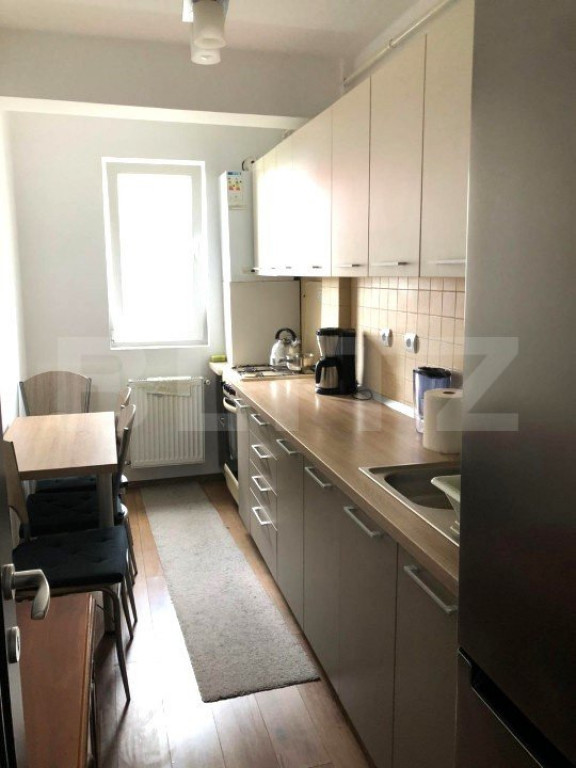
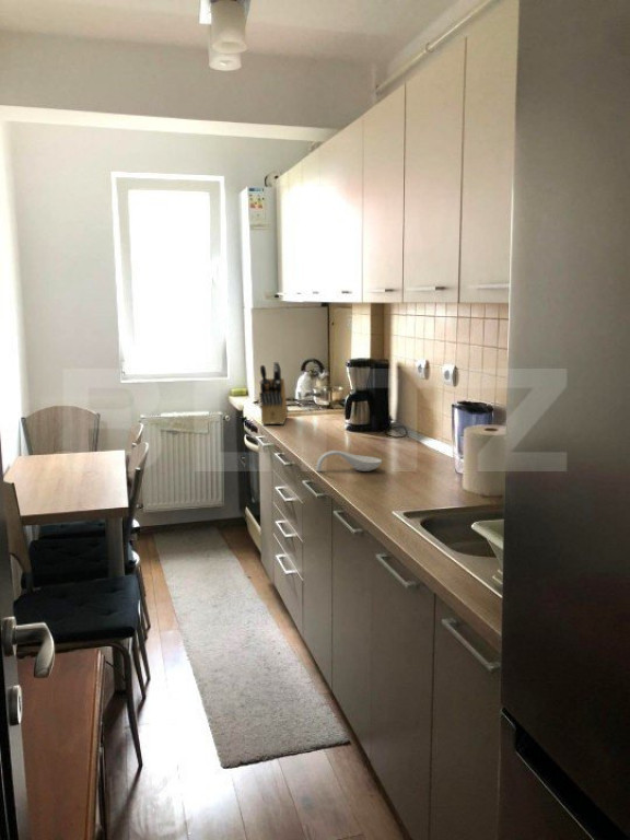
+ spoon rest [315,450,383,472]
+ knife block [258,360,289,425]
